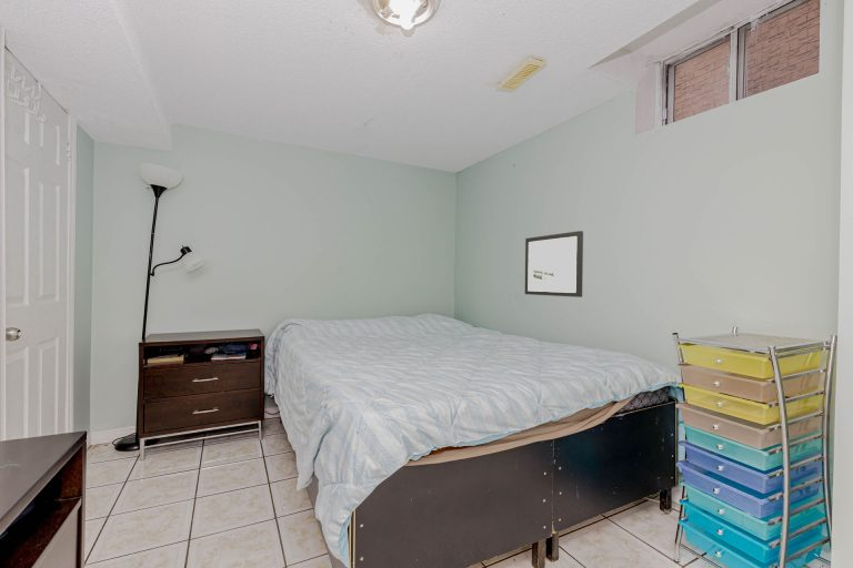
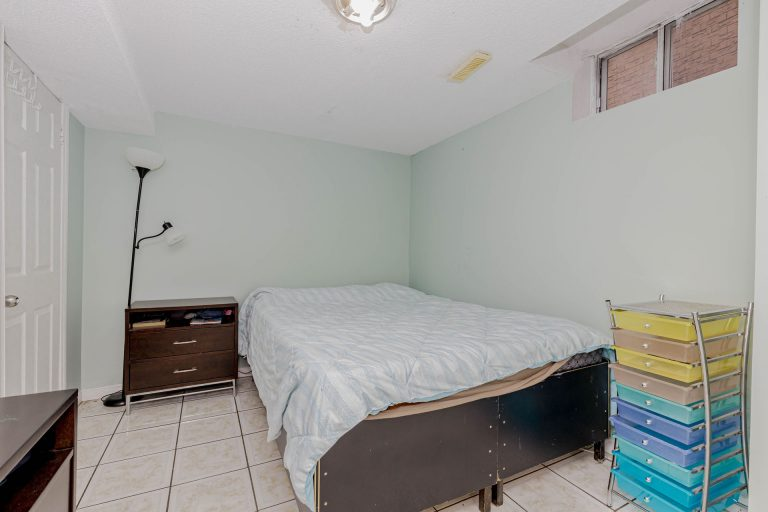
- wall art [524,230,584,298]
